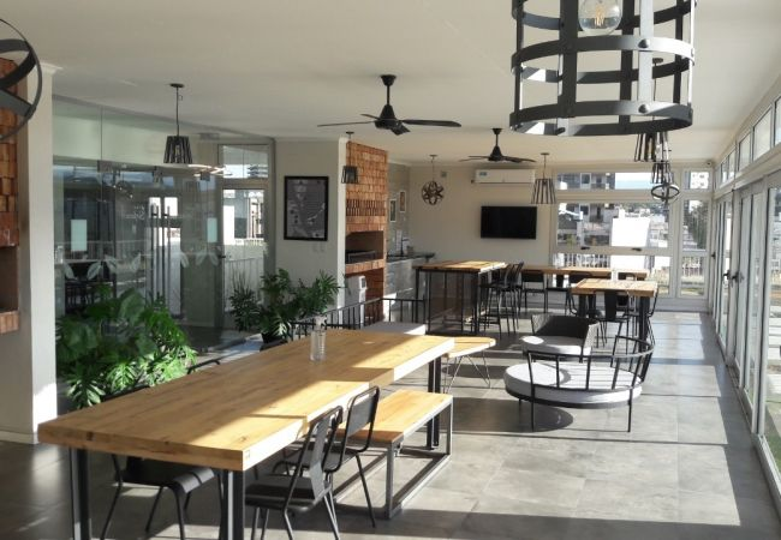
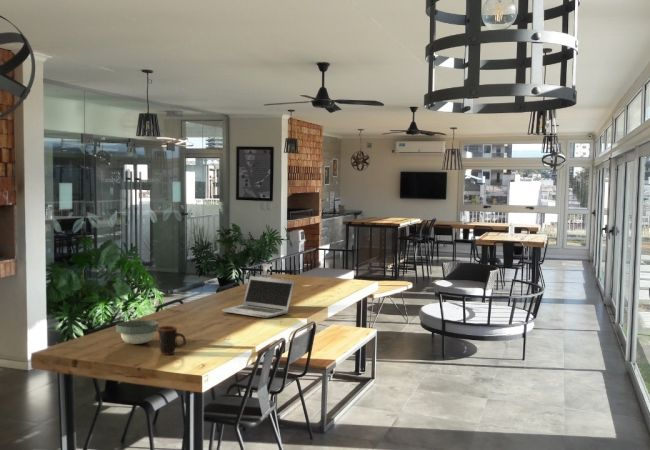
+ laptop [221,275,296,319]
+ bowl [115,319,159,345]
+ mug [157,325,187,356]
